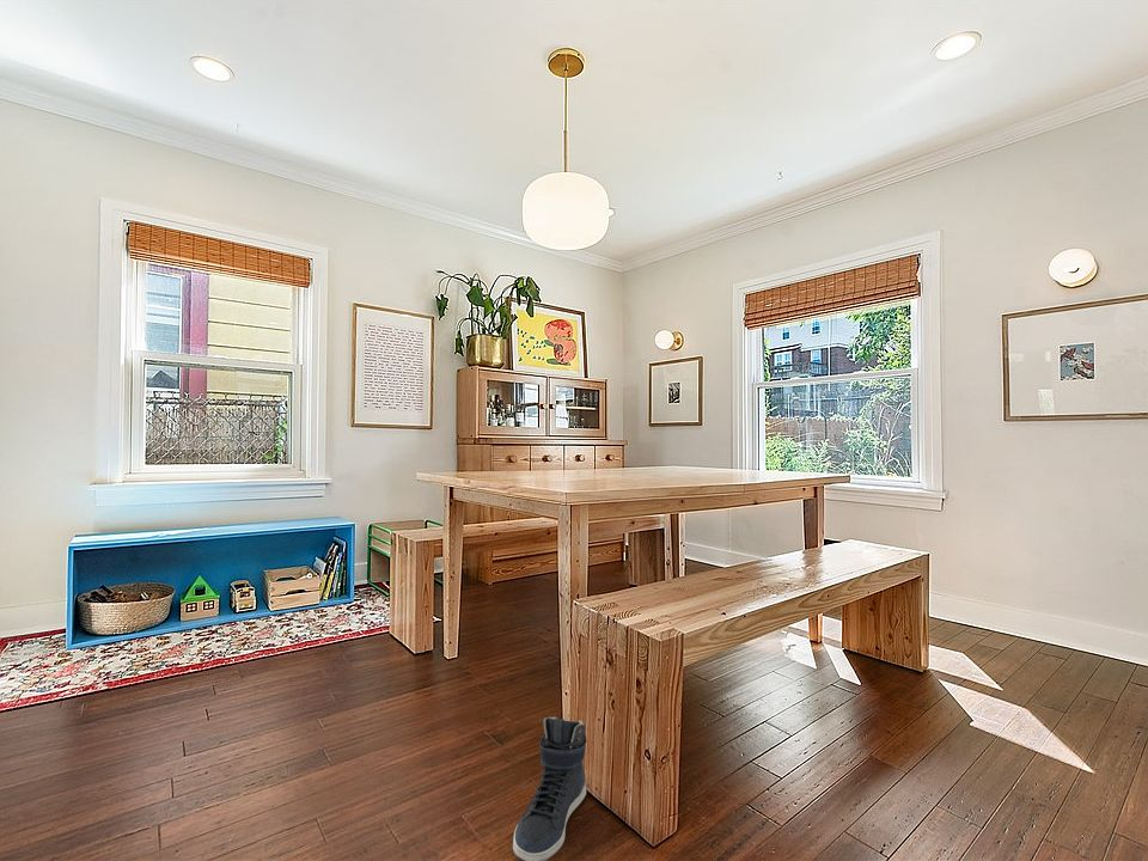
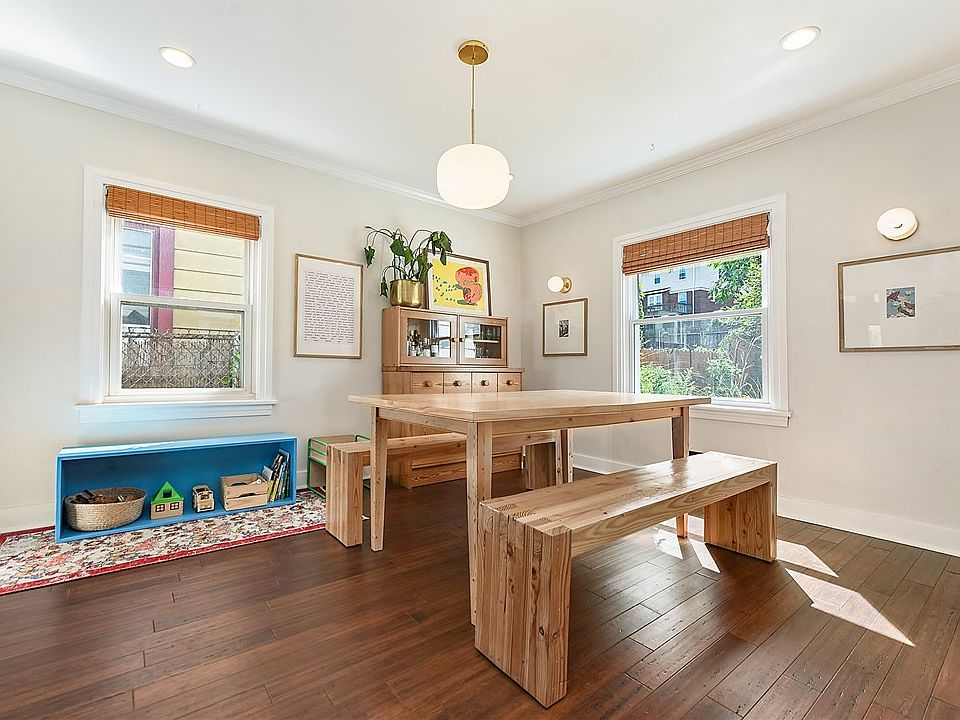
- sneaker [512,716,587,861]
